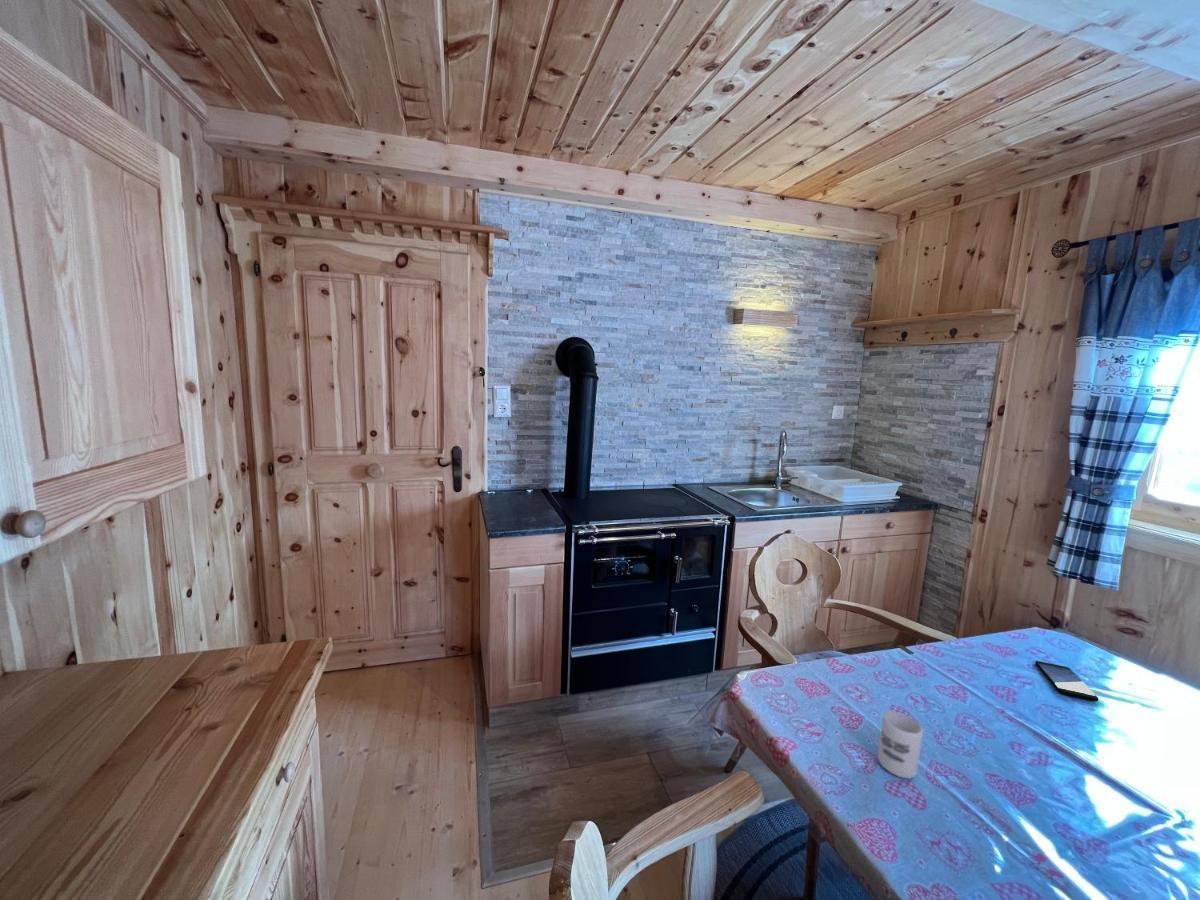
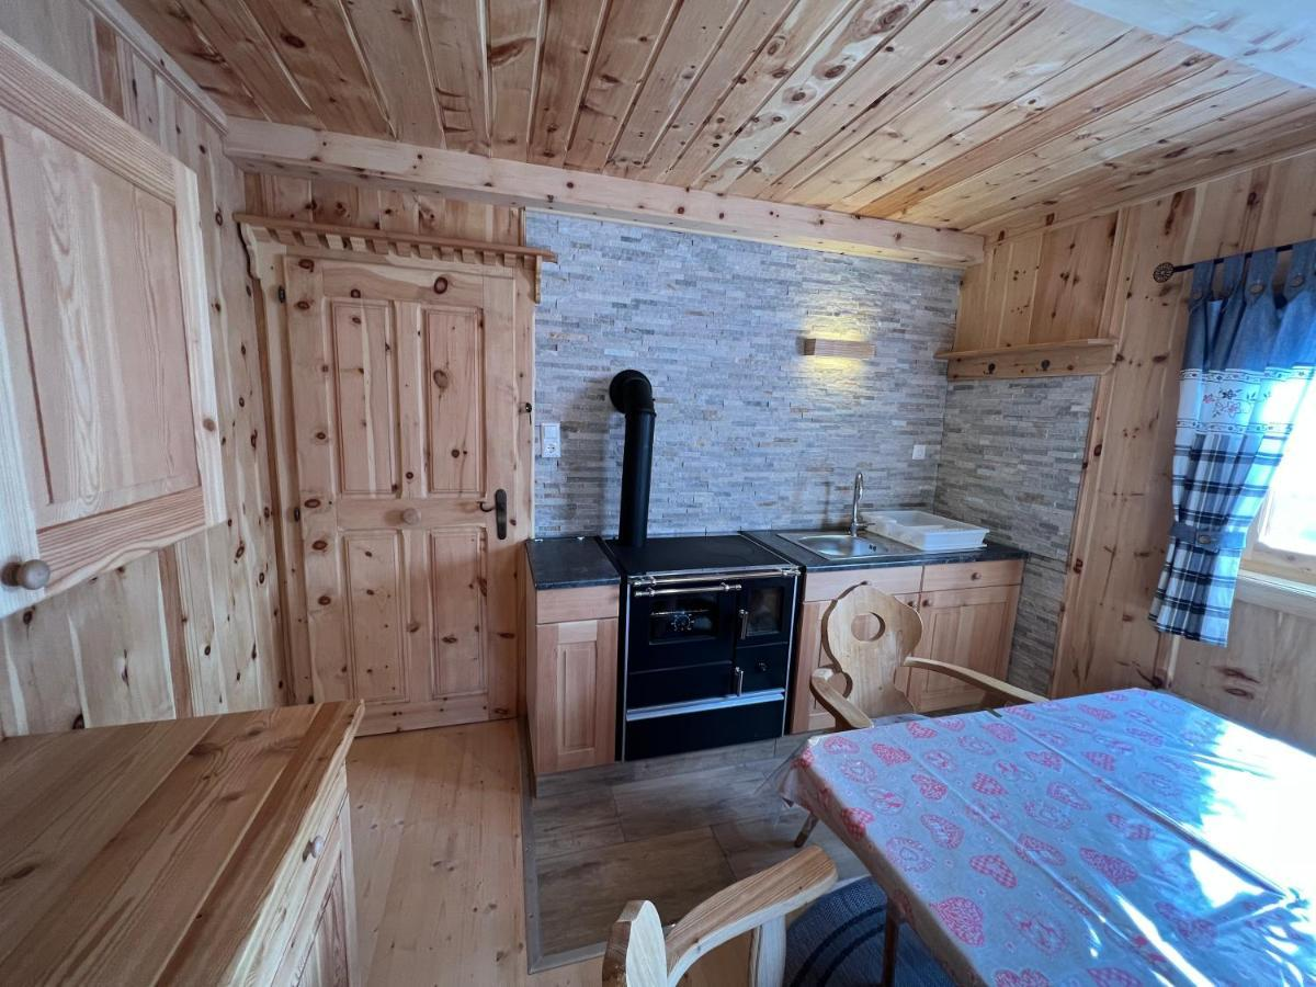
- smartphone [1034,660,1099,702]
- cup [877,710,924,780]
